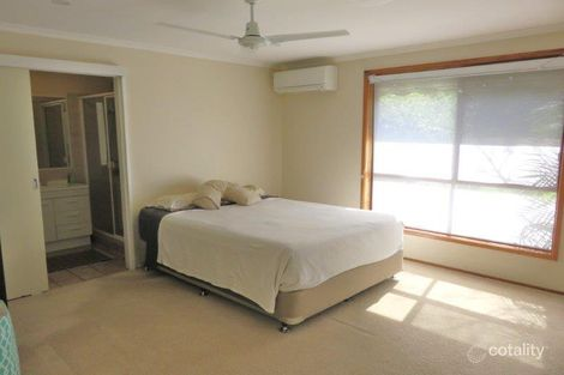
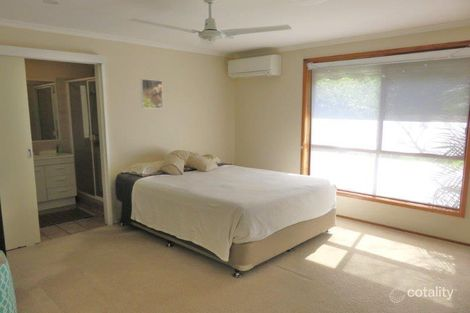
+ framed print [140,78,164,110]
